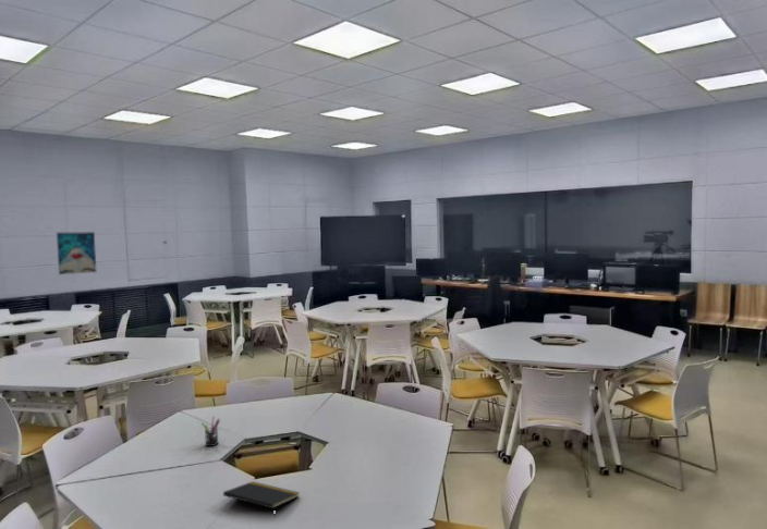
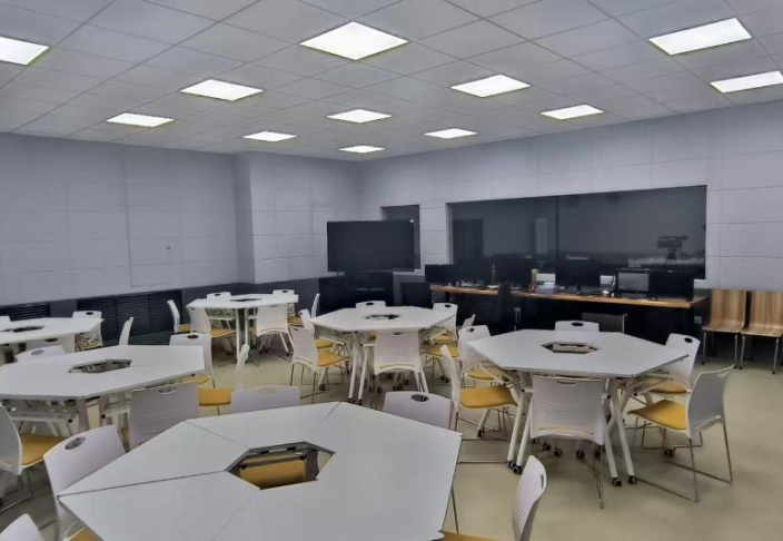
- notepad [222,480,301,518]
- pen holder [200,416,221,447]
- wall art [56,231,97,275]
